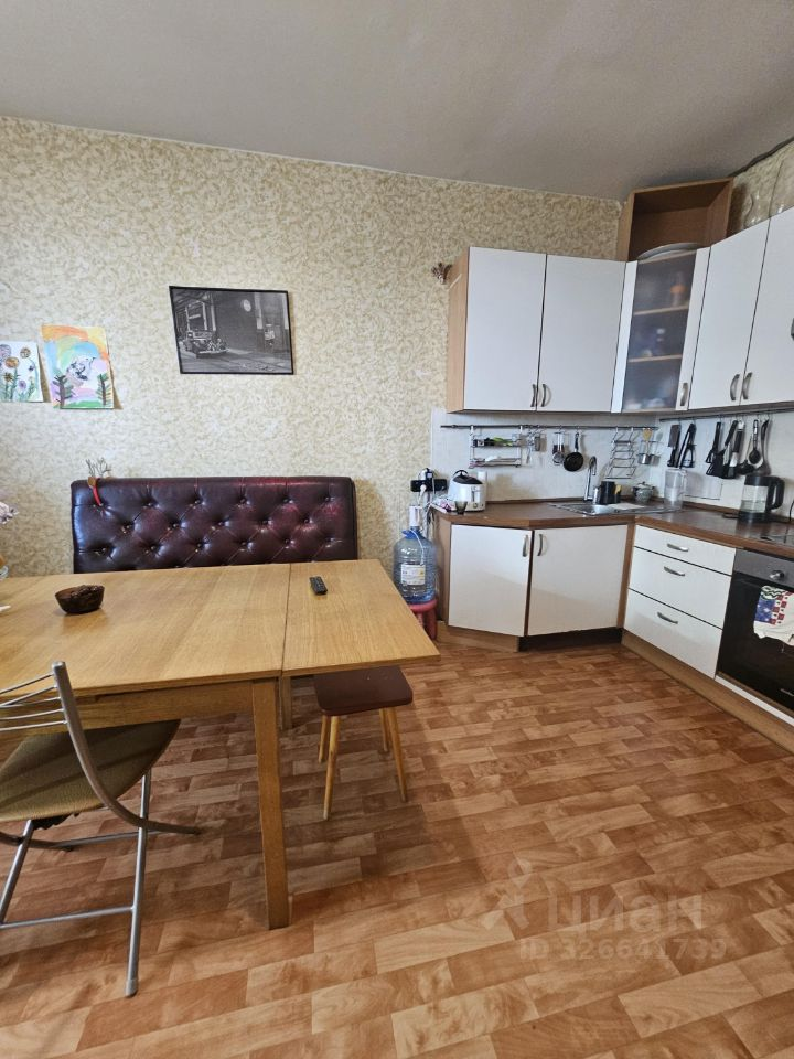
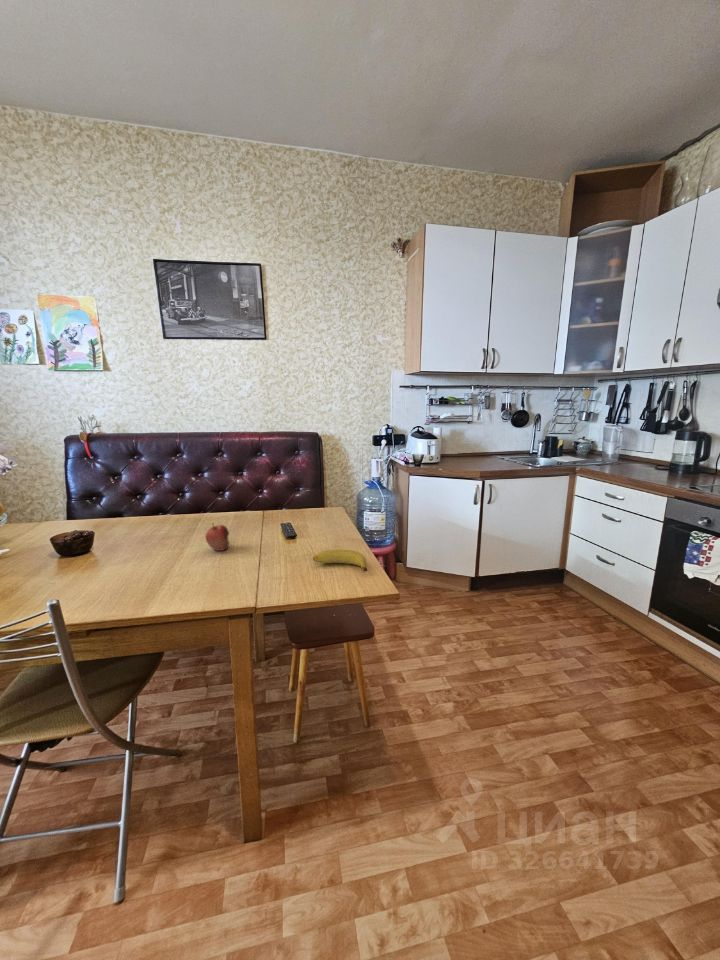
+ banana [312,549,368,572]
+ fruit [204,522,230,552]
